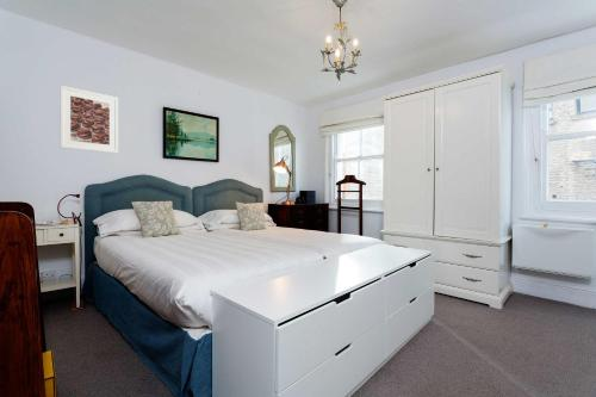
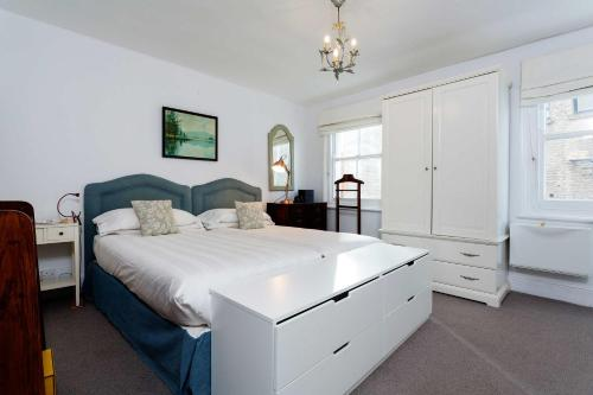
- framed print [58,85,119,155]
